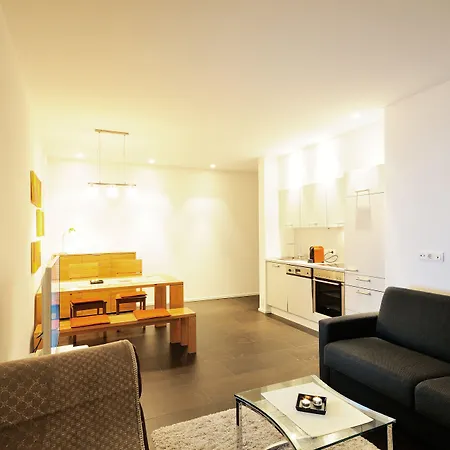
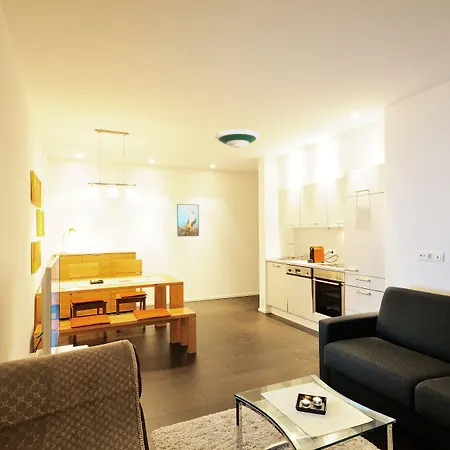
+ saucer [214,128,261,149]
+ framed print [176,203,200,237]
